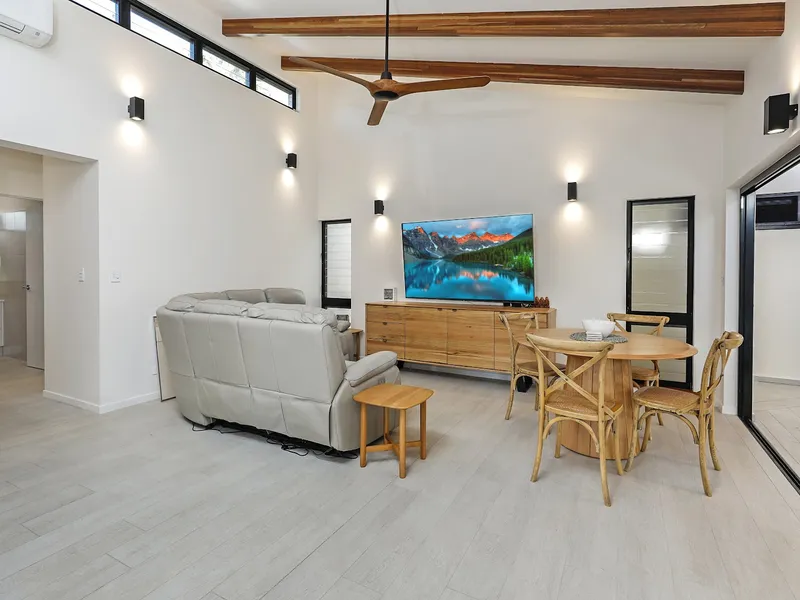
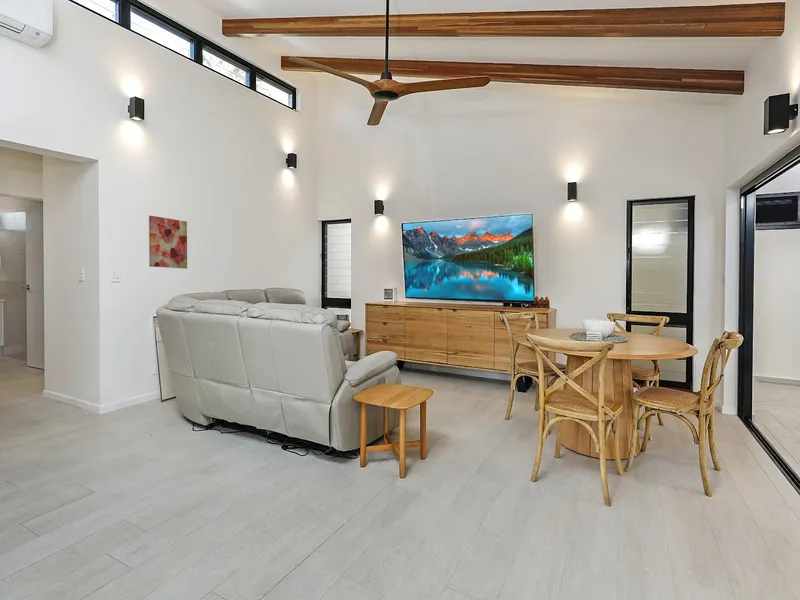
+ wall art [148,215,188,270]
